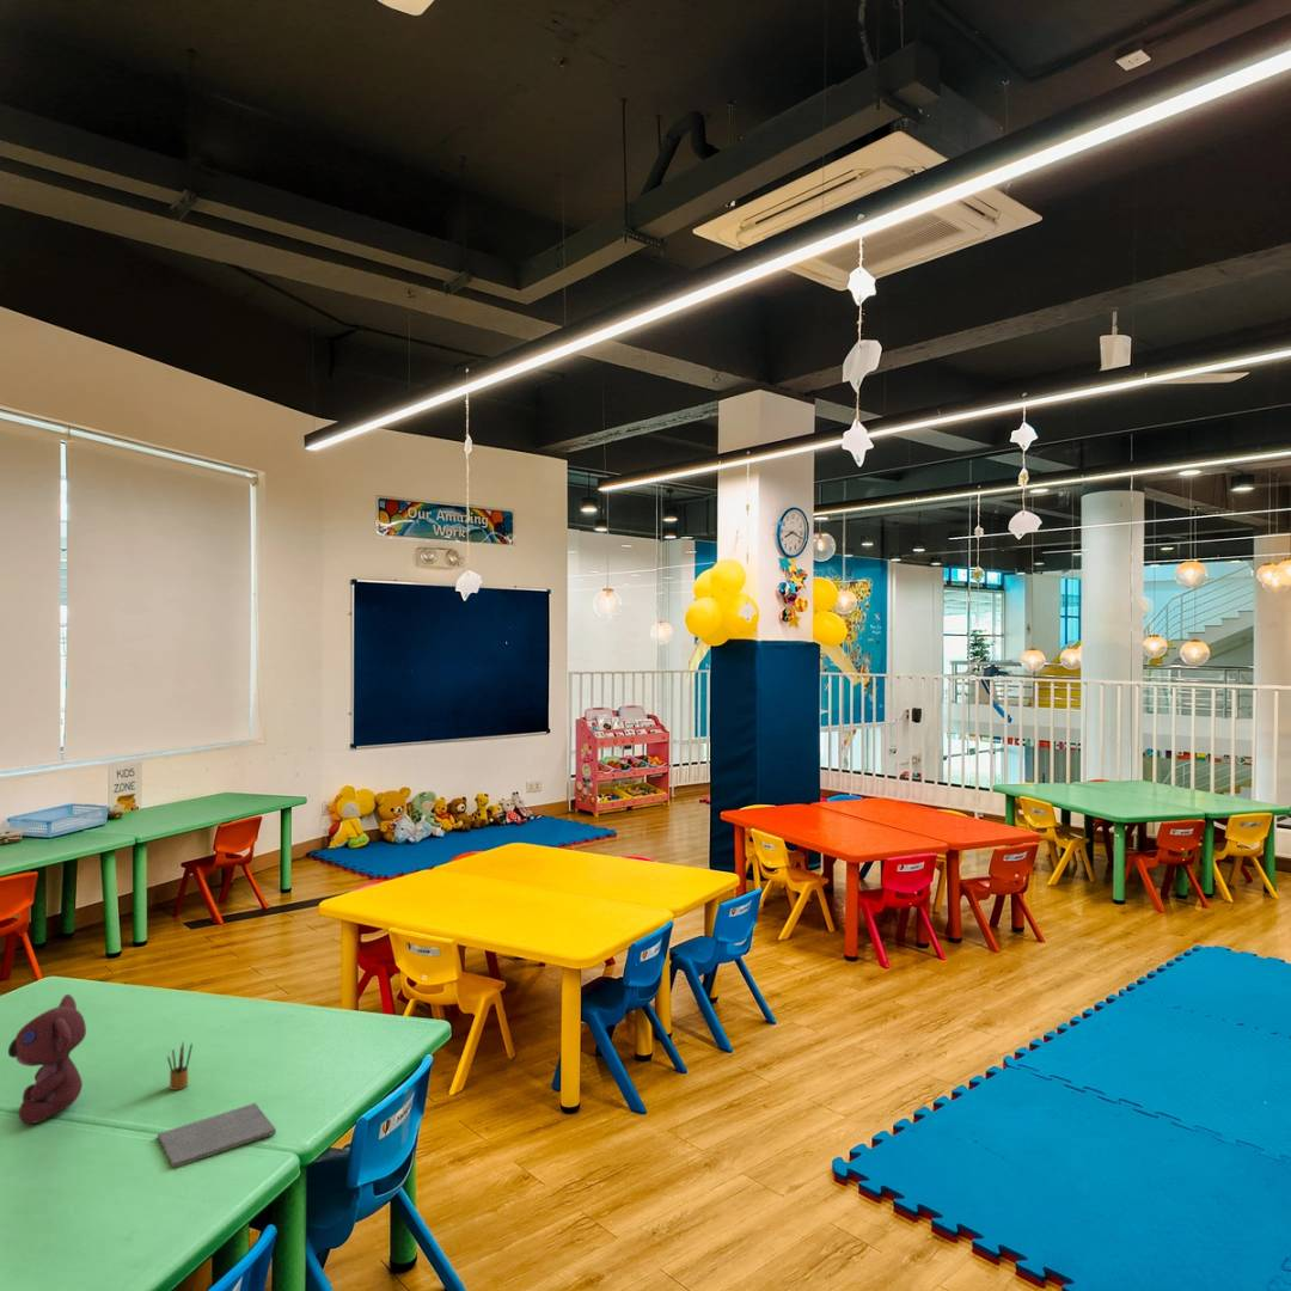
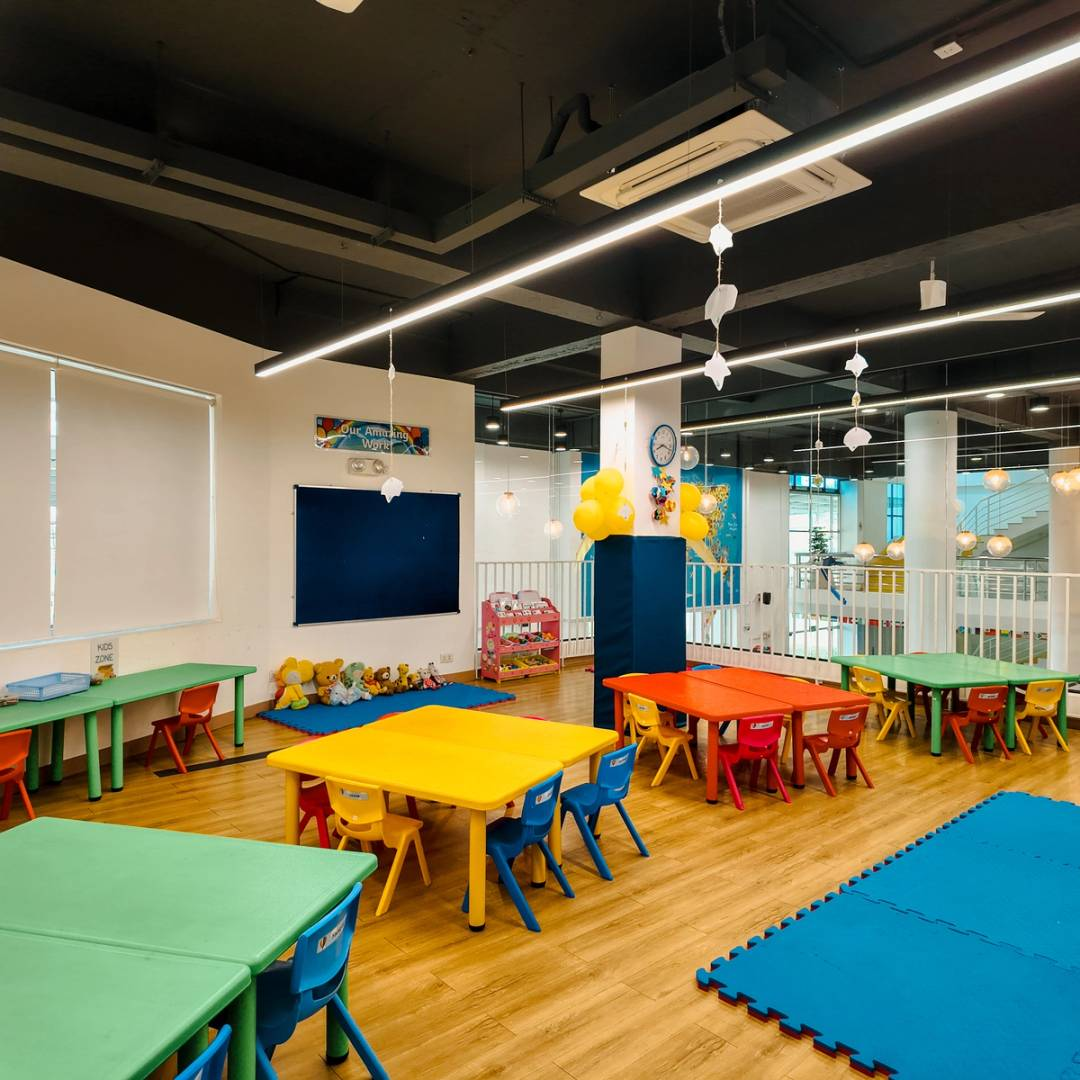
- notepad [157,1102,277,1169]
- pencil box [166,1041,194,1091]
- teddy bear [7,993,87,1125]
